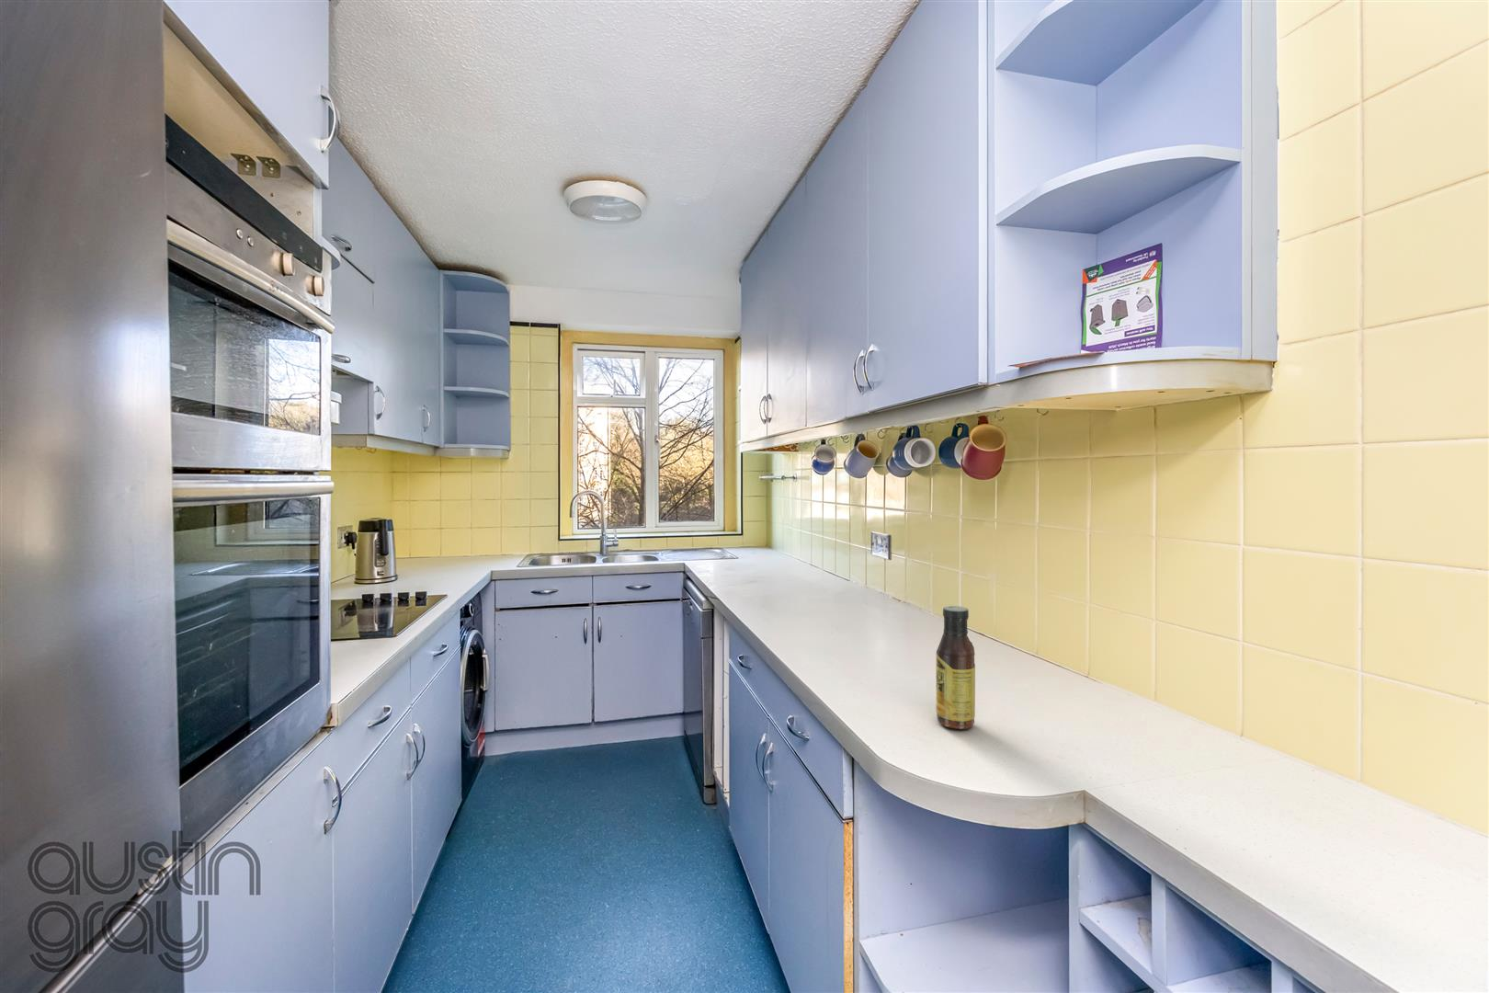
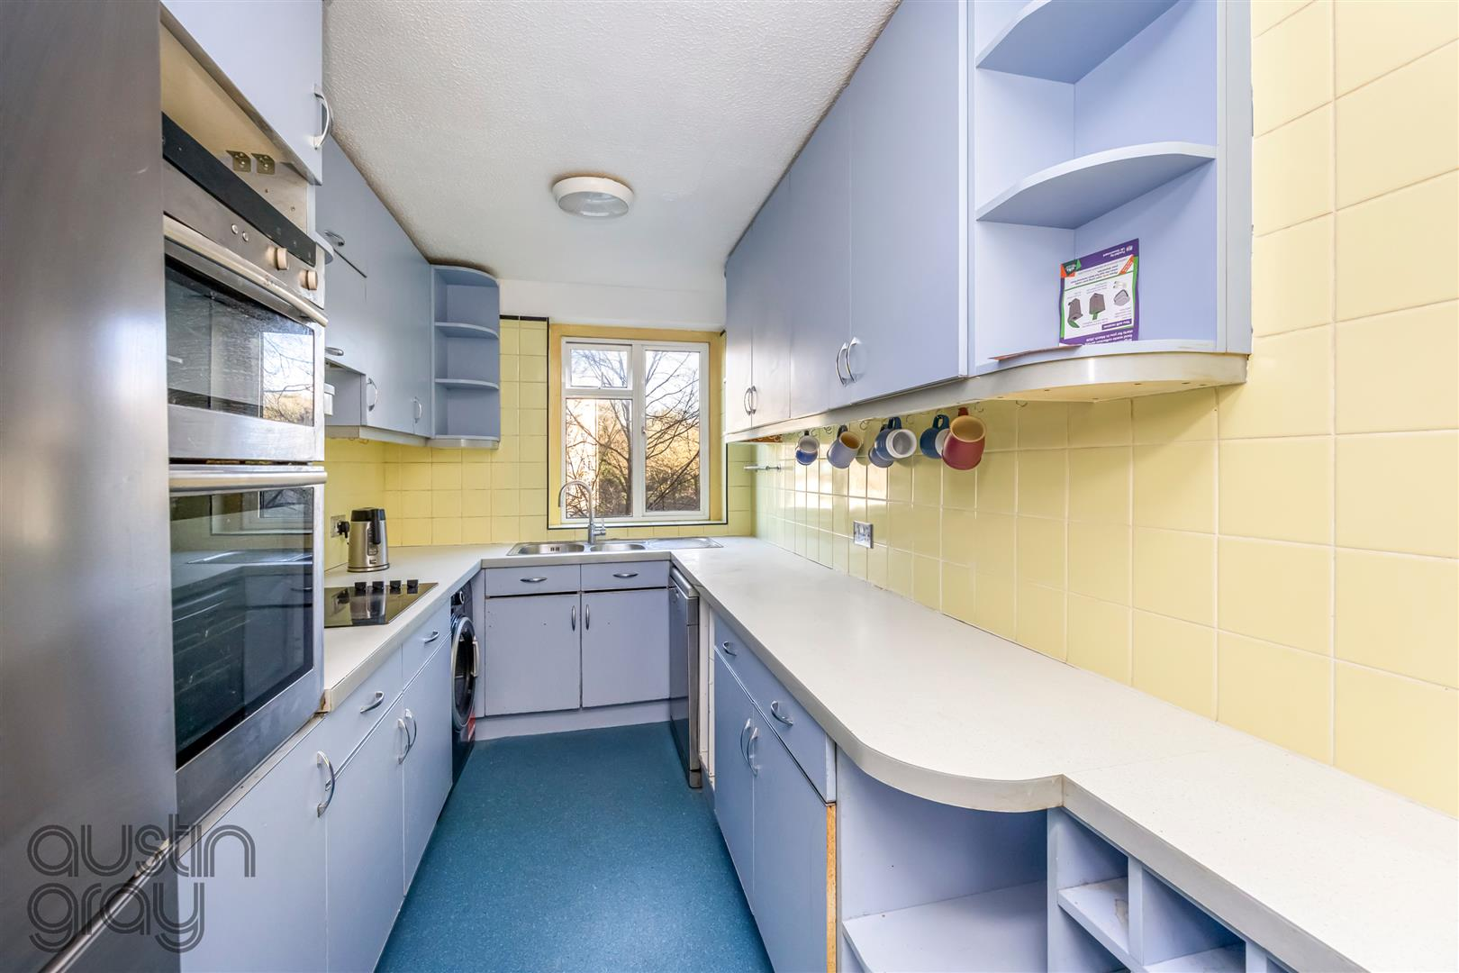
- sauce bottle [935,605,976,730]
